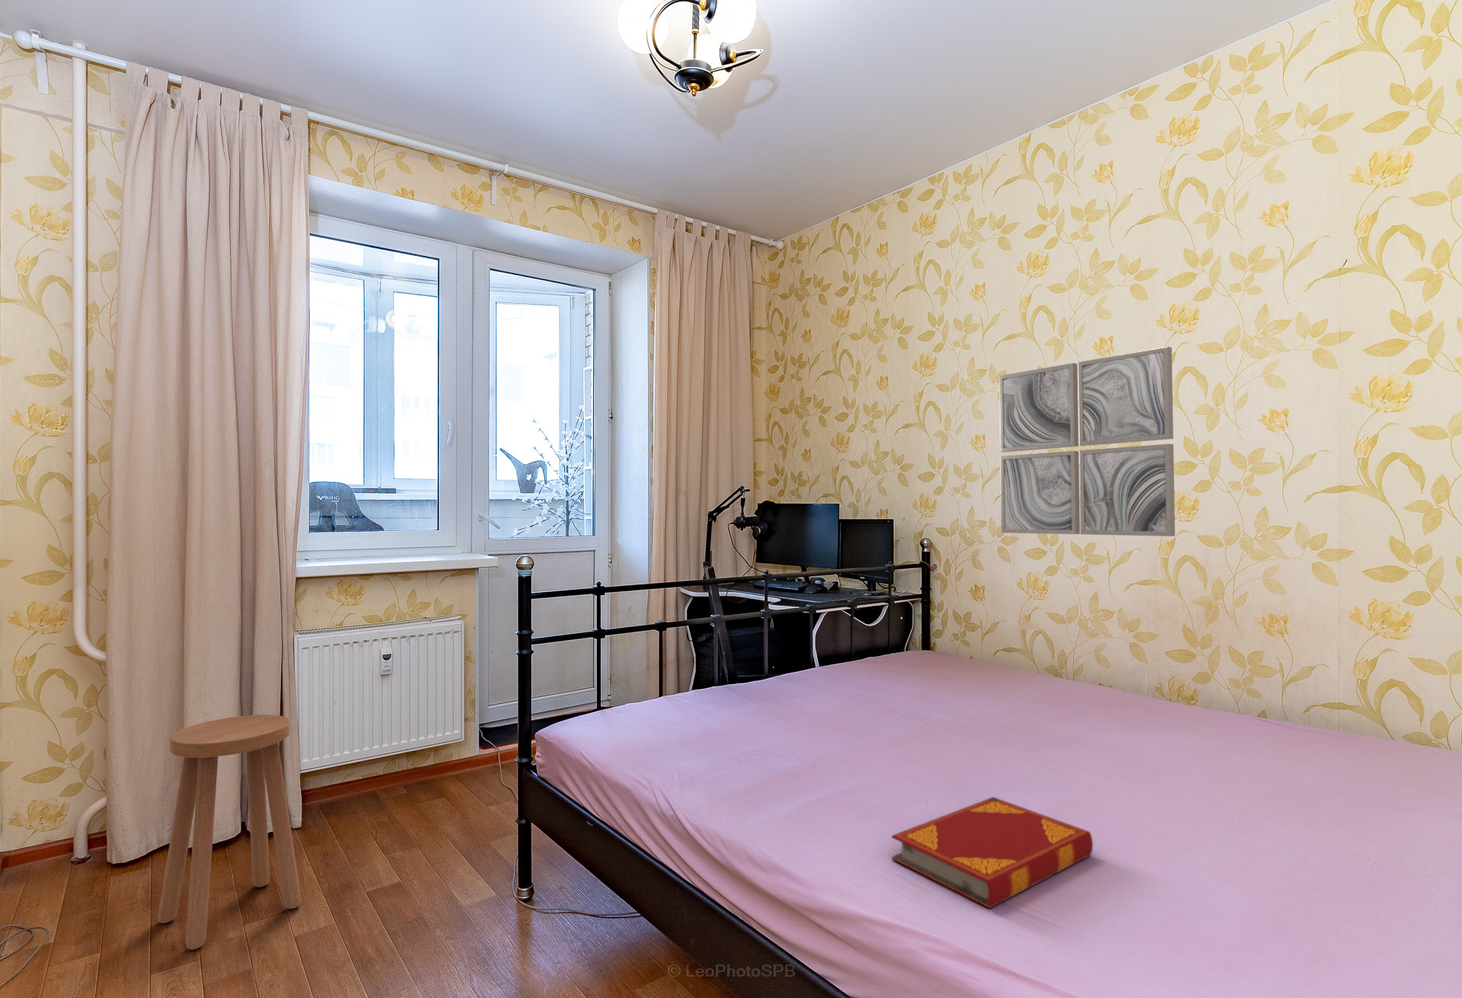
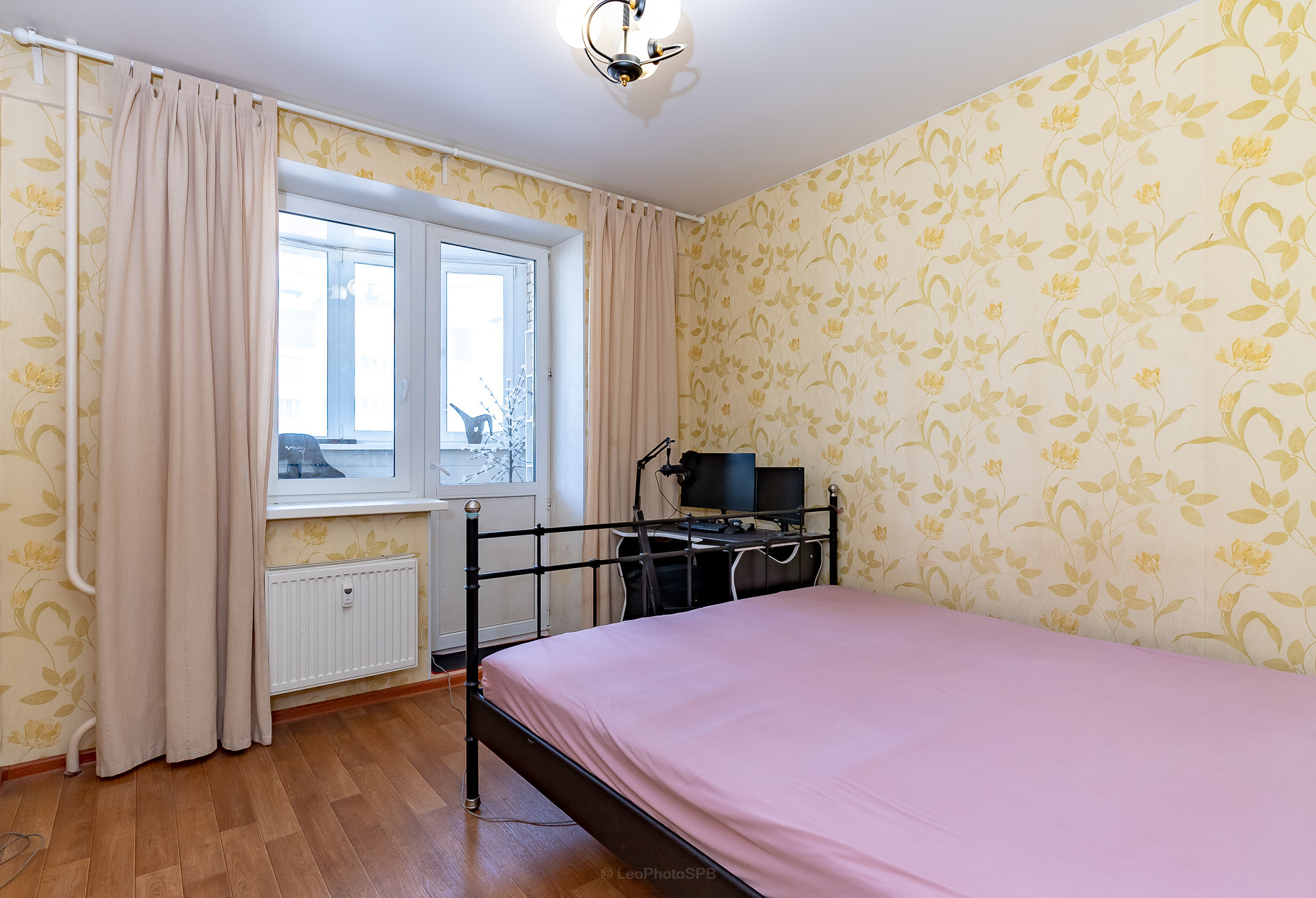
- hardback book [891,796,1093,909]
- wall art [999,346,1175,537]
- stool [157,713,302,950]
